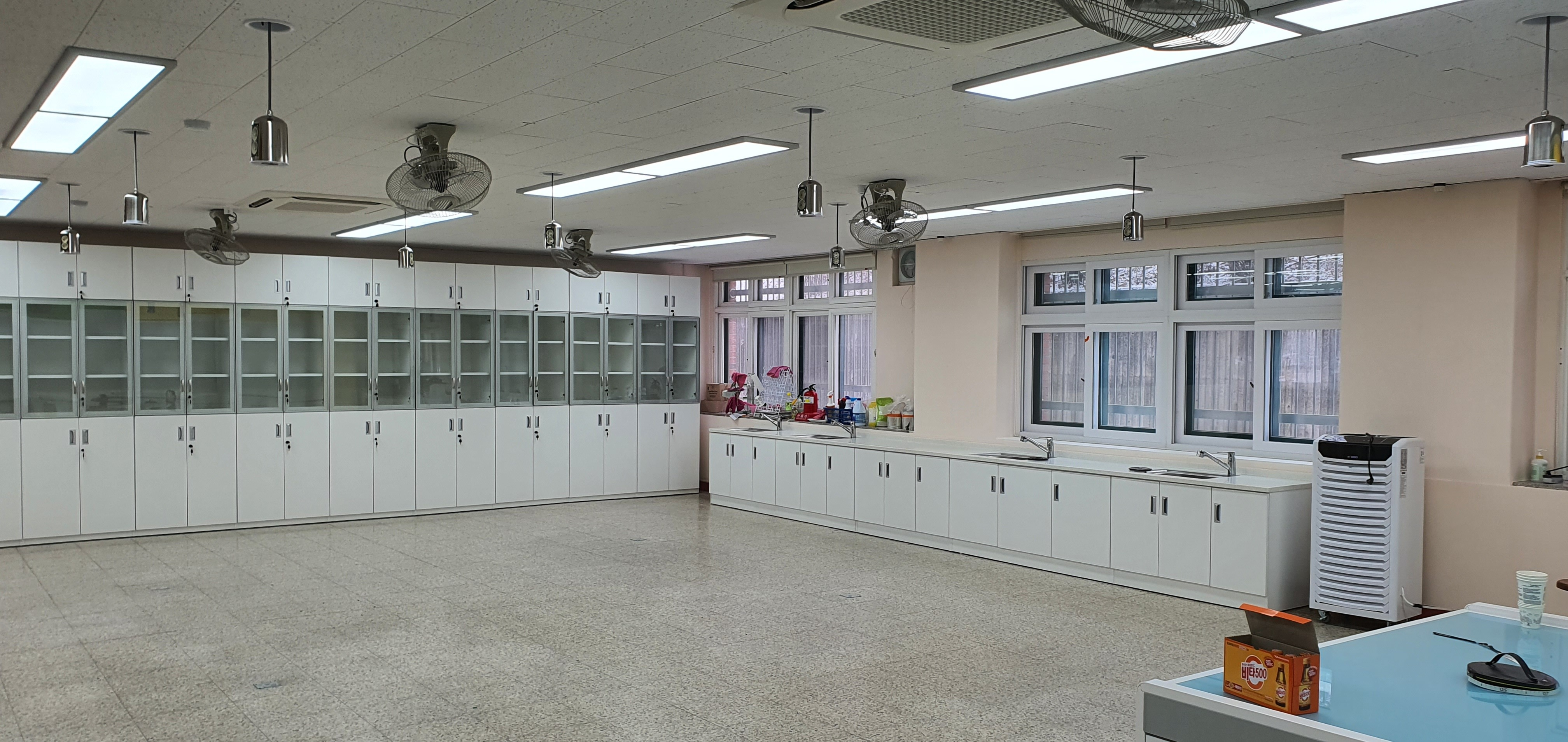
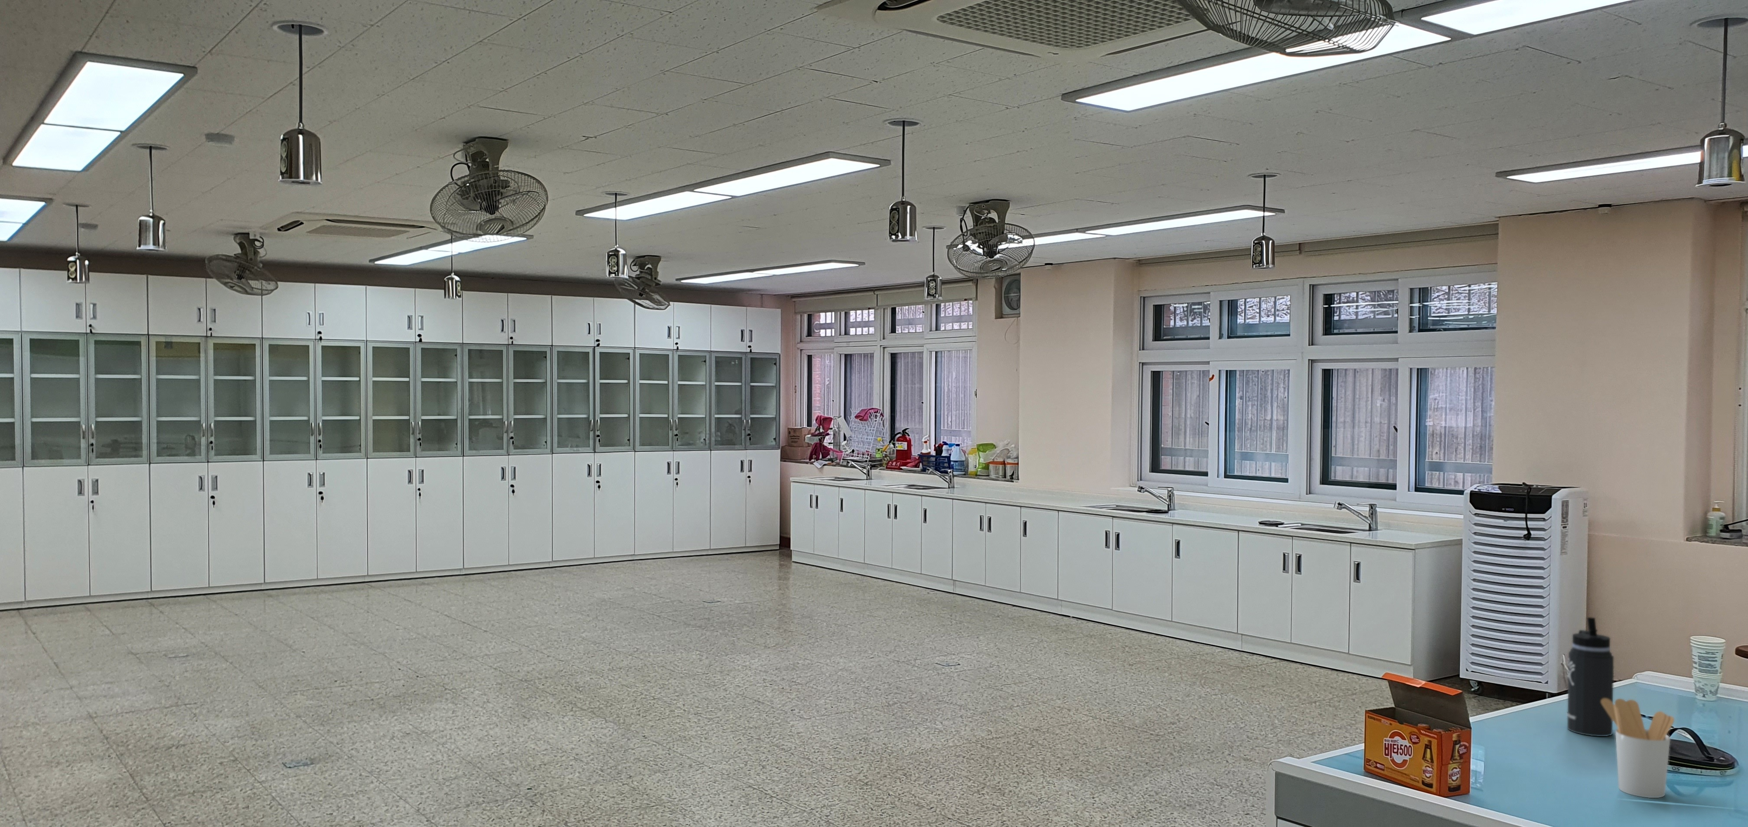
+ thermos bottle [1566,616,1615,737]
+ utensil holder [1601,698,1674,798]
